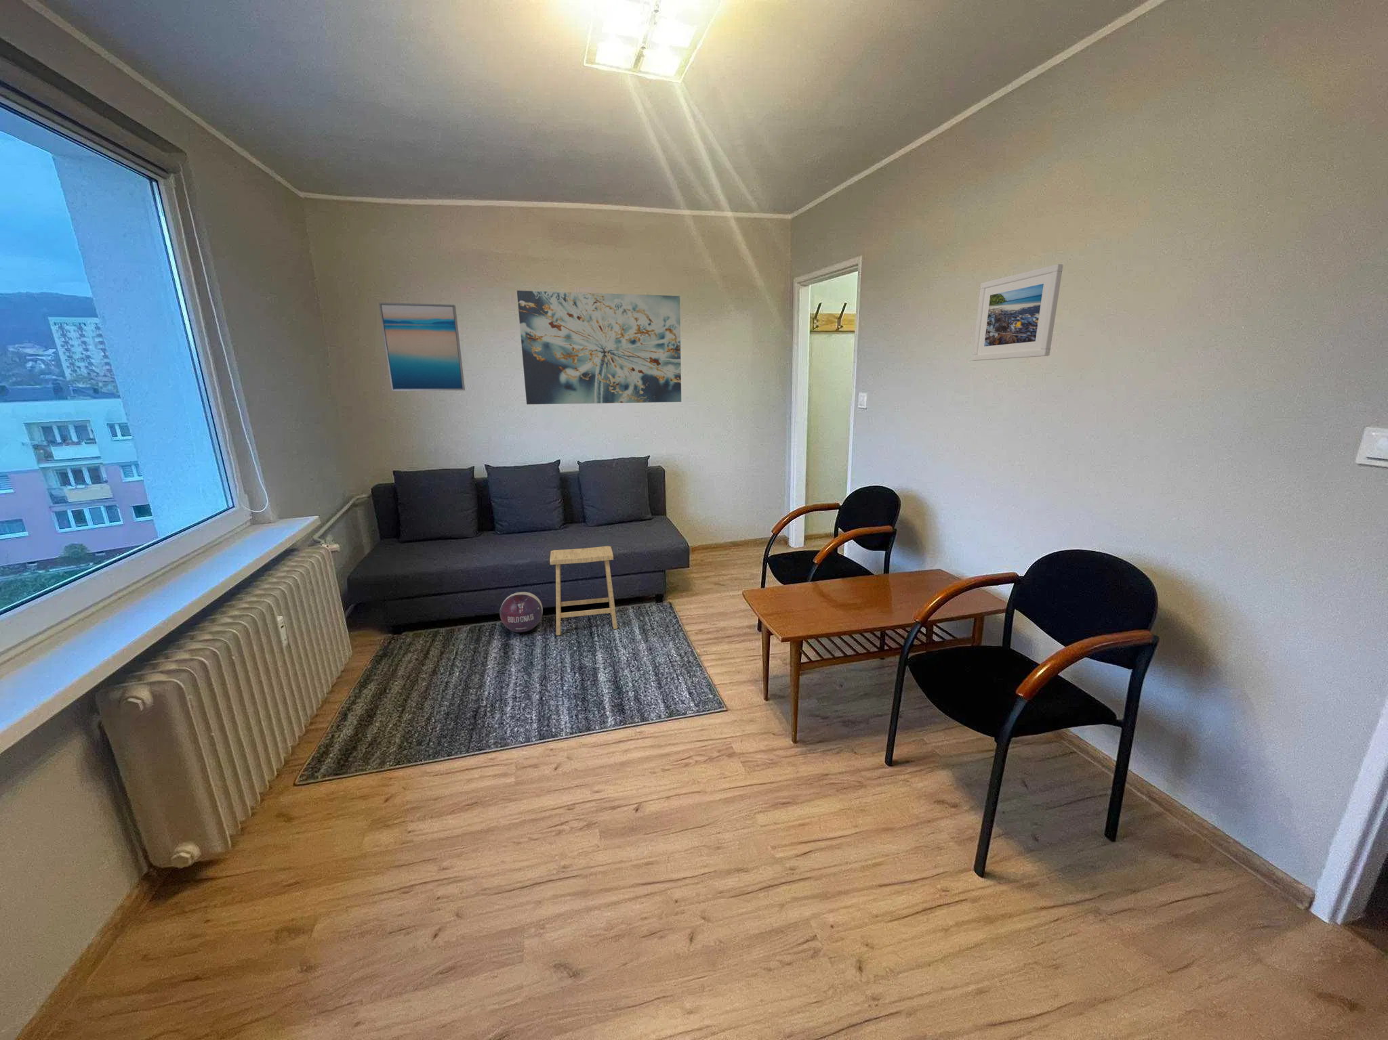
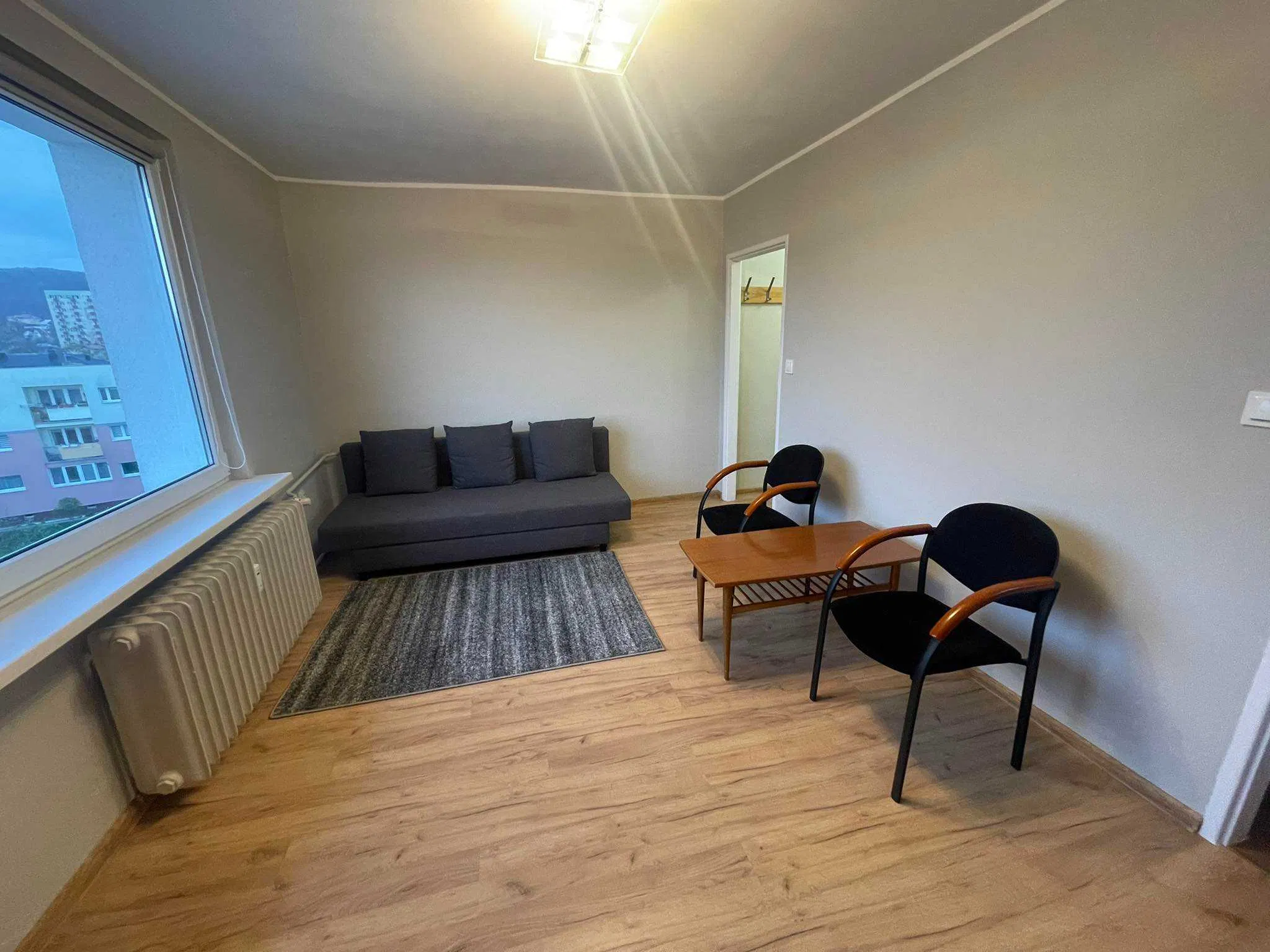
- wall art [378,302,466,391]
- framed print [972,263,1064,362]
- ball [498,591,543,634]
- wall art [517,289,682,405]
- footstool [550,546,619,636]
